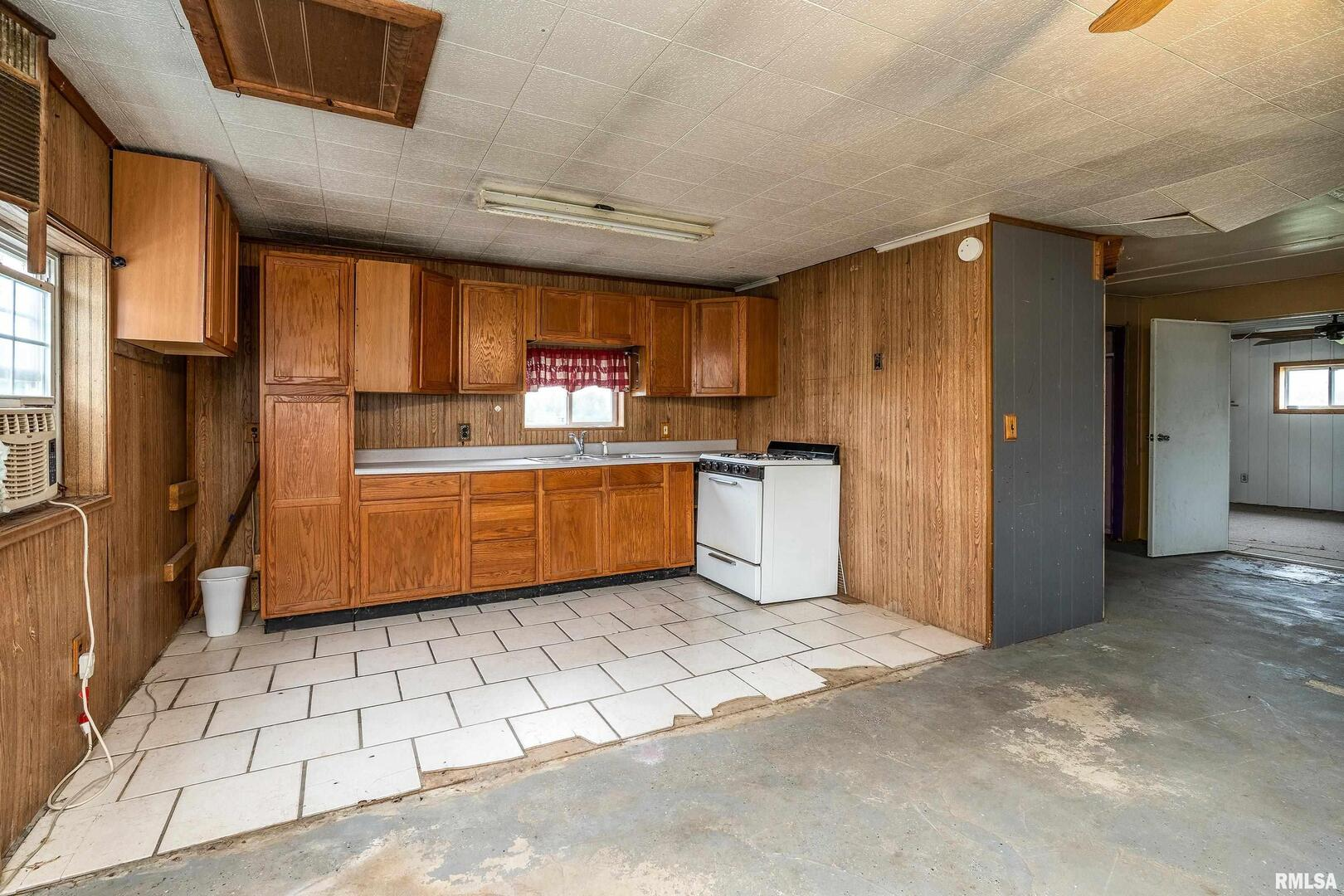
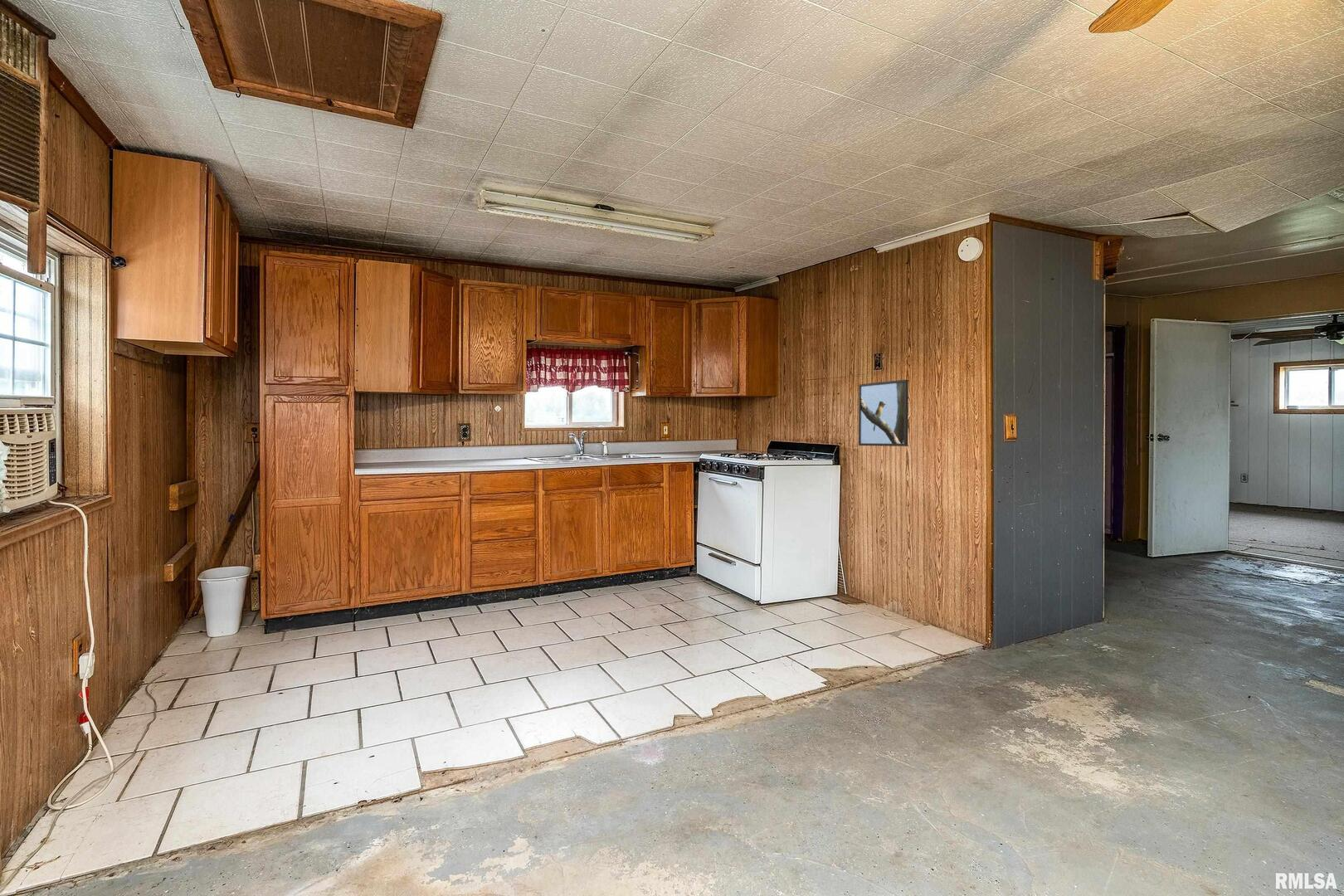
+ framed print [858,379,909,447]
